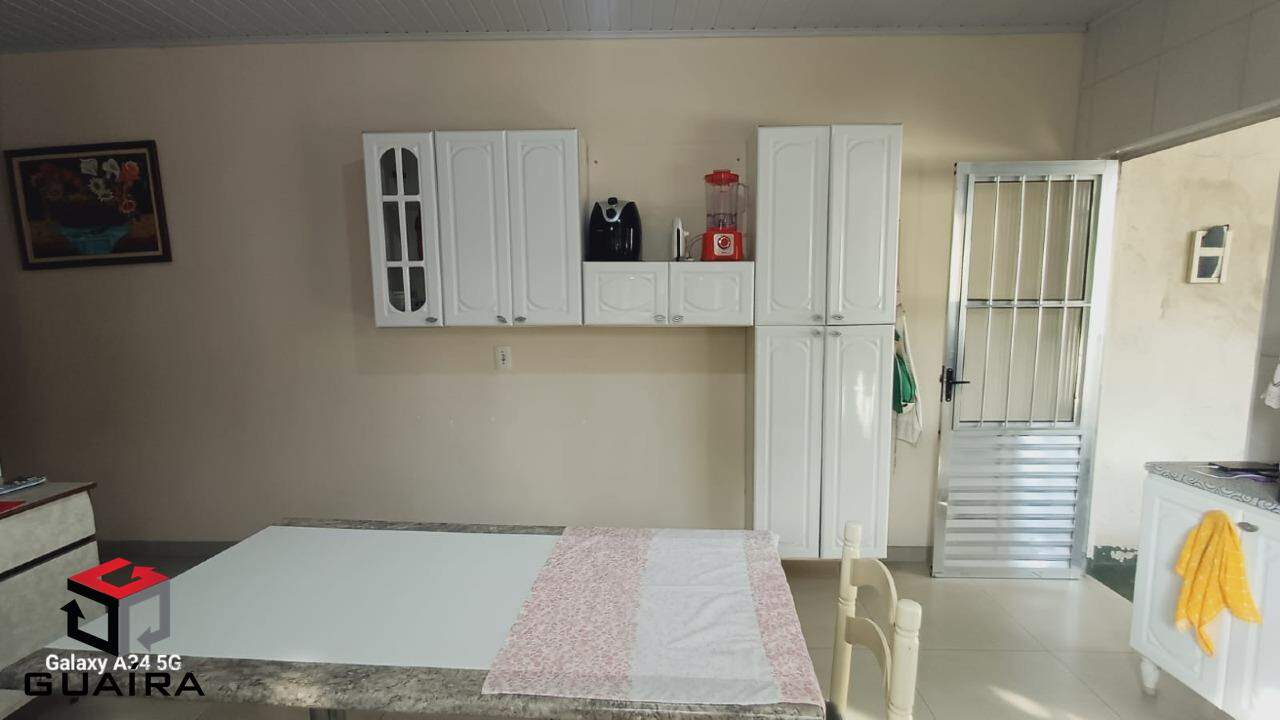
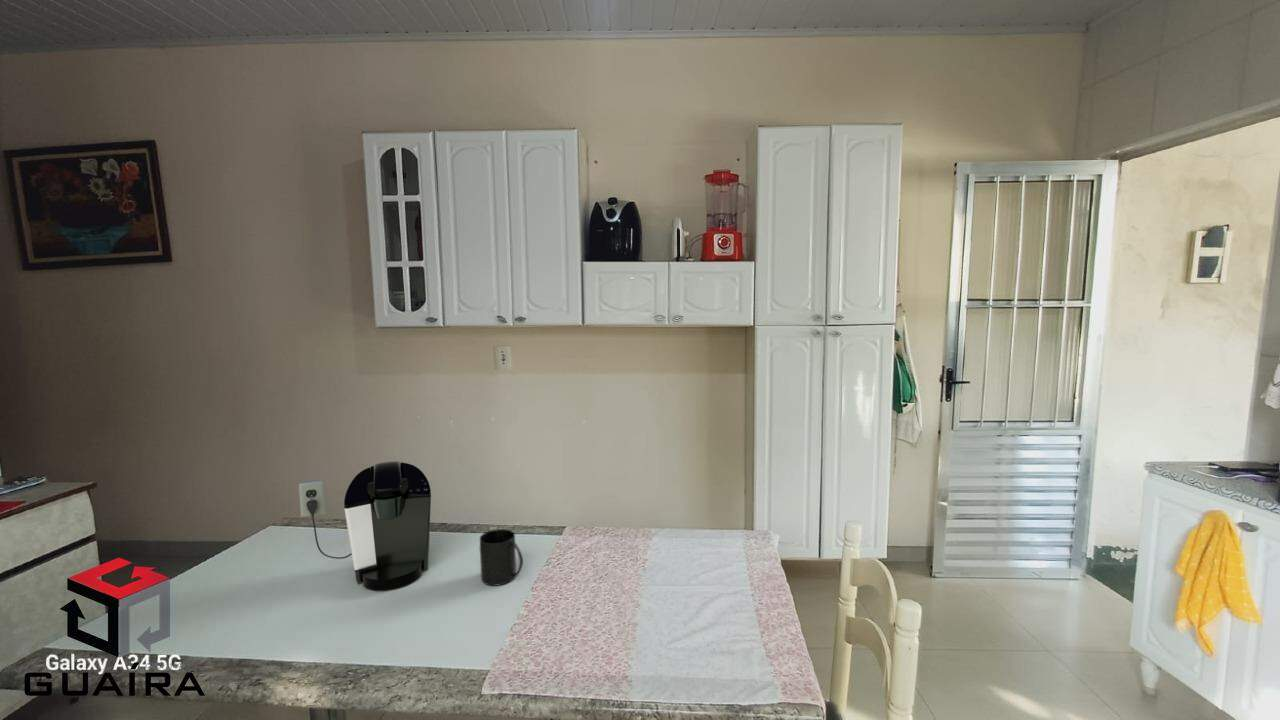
+ coffee maker [298,460,432,592]
+ mug [478,528,524,587]
